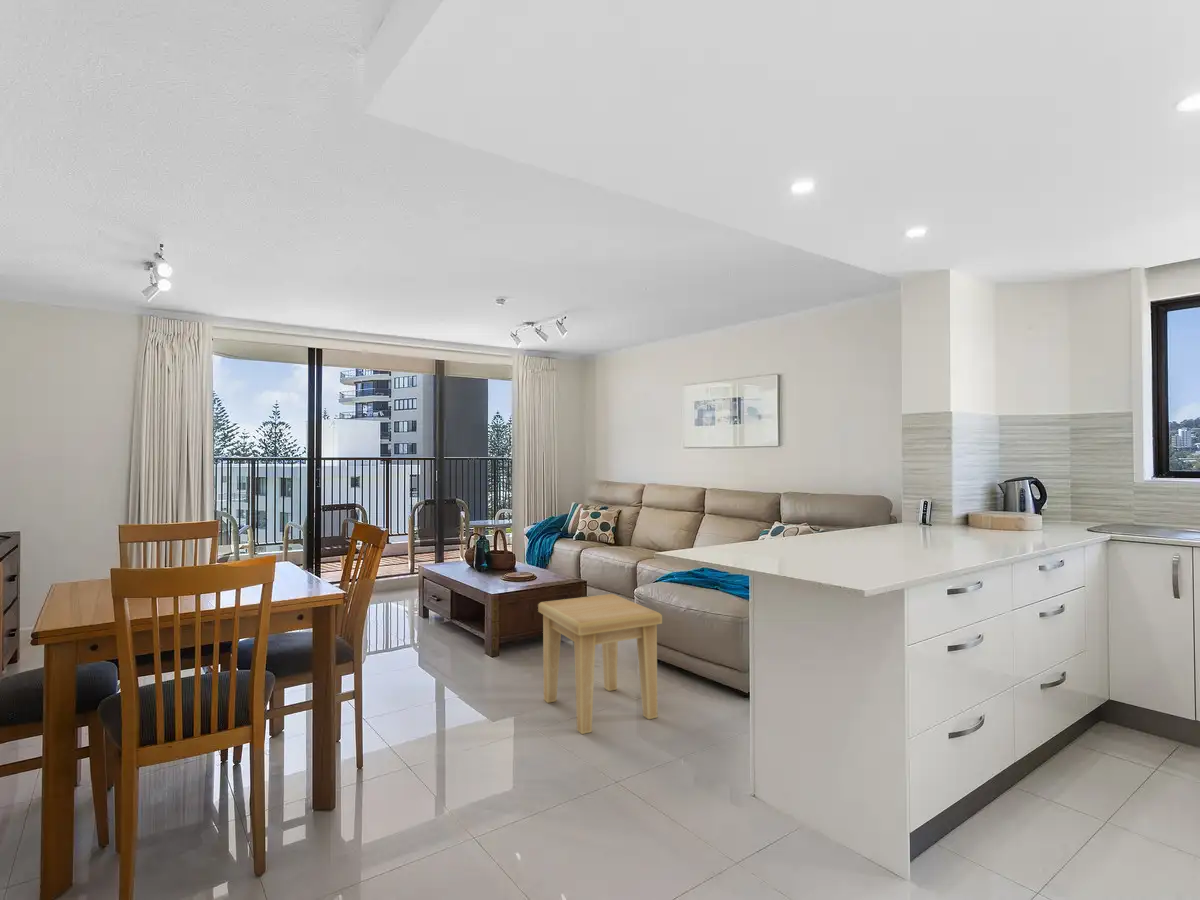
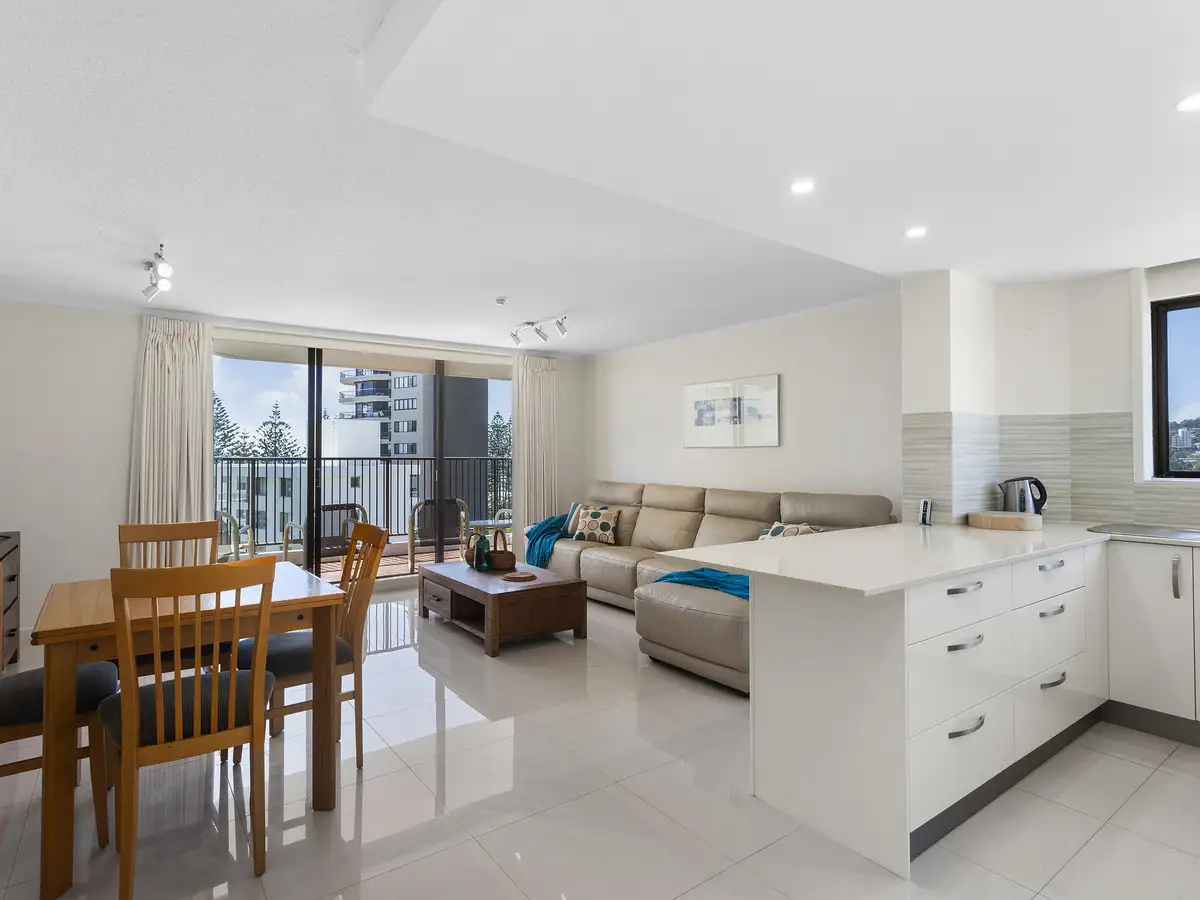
- side table [537,593,663,735]
